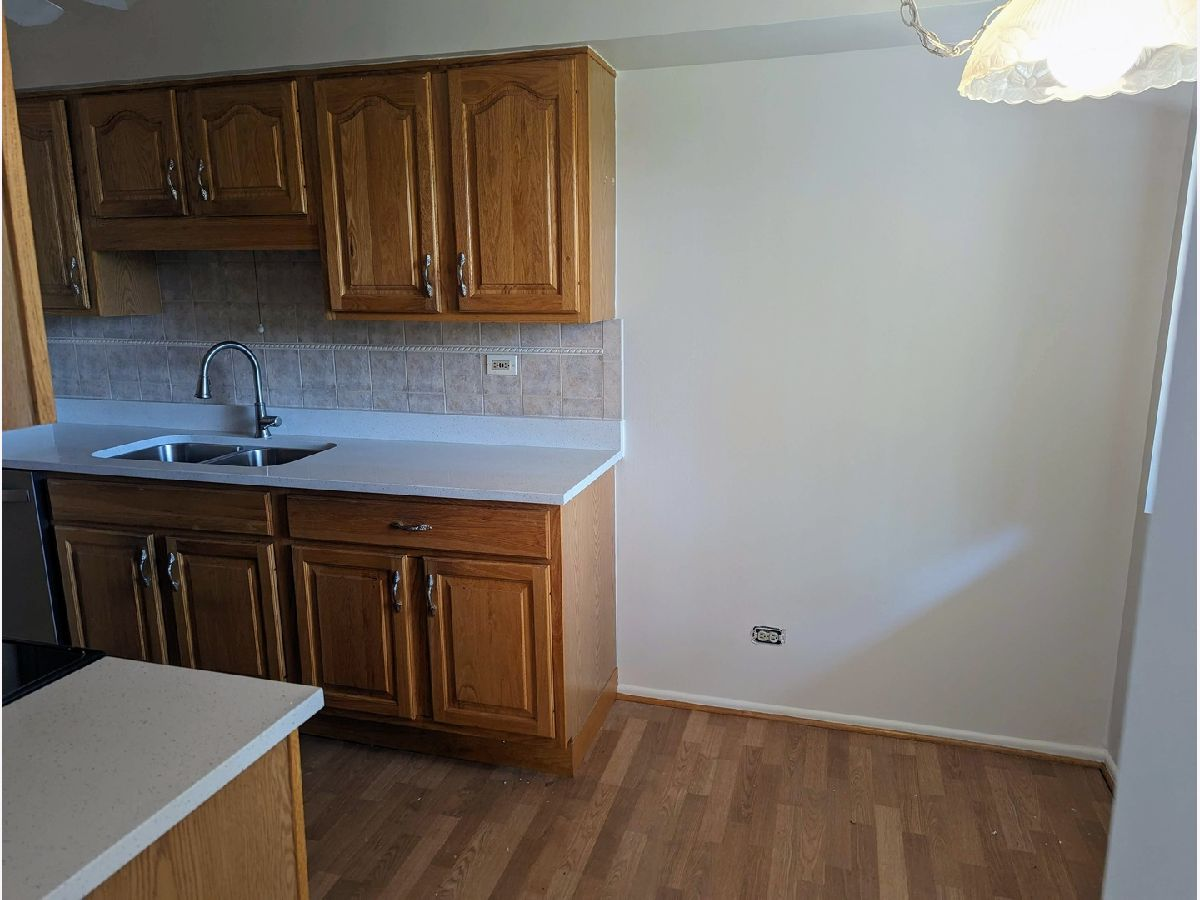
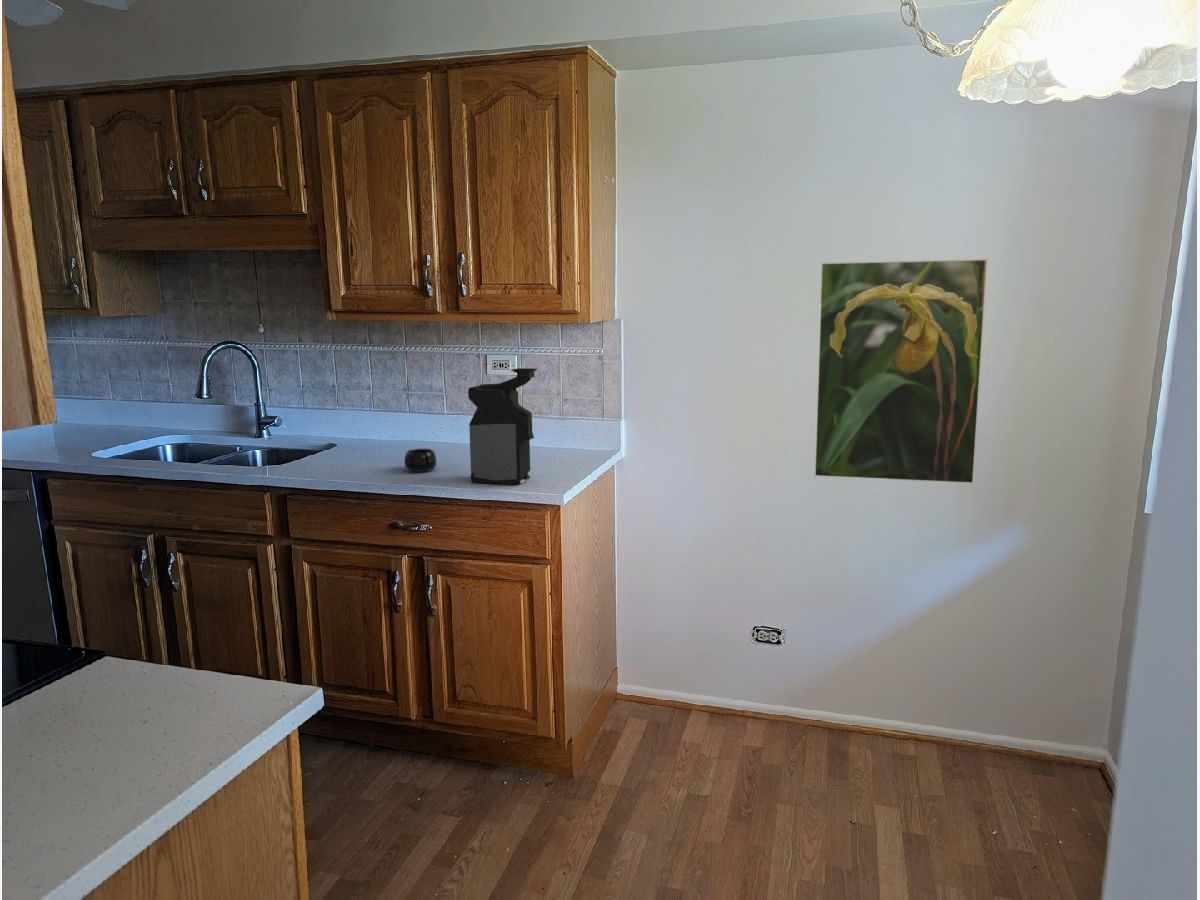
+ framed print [813,258,989,485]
+ coffee maker [467,367,538,485]
+ mug [403,448,438,473]
